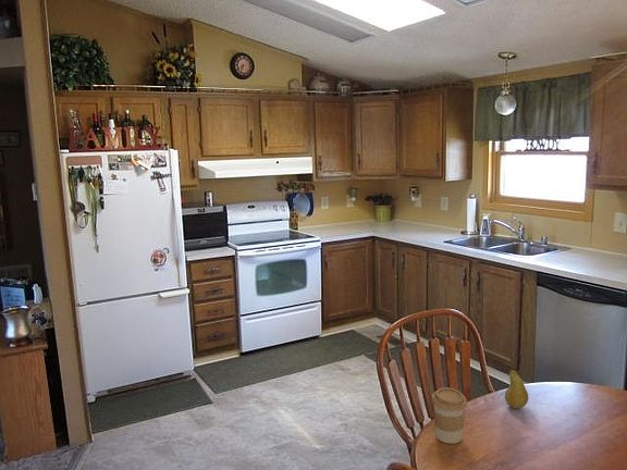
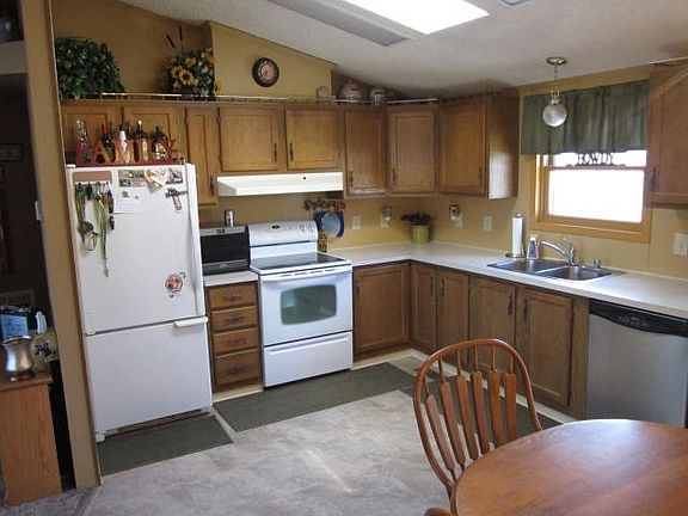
- coffee cup [431,386,468,445]
- fruit [504,369,529,409]
